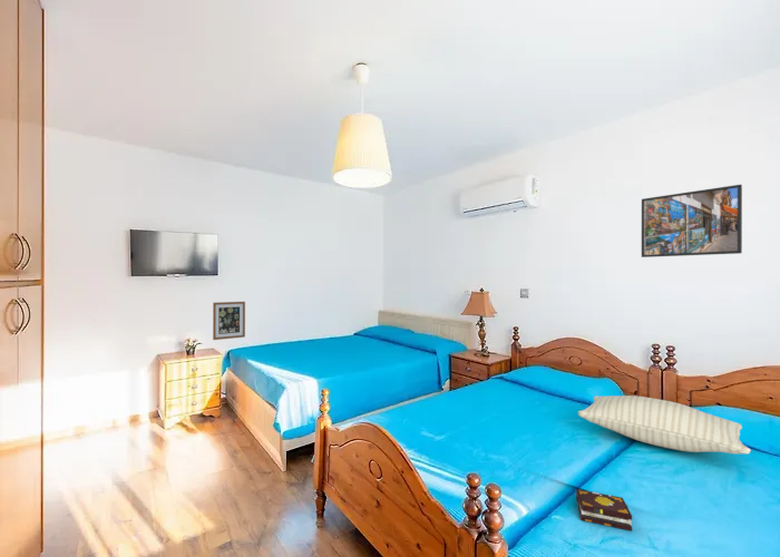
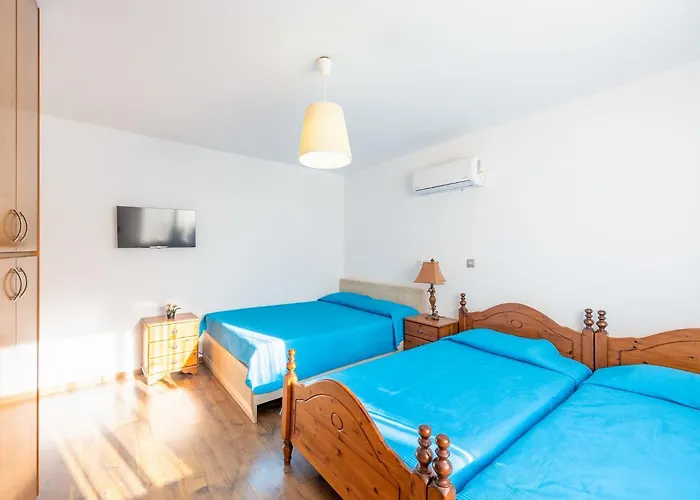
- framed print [641,184,743,258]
- wall art [212,301,246,341]
- pillow [577,394,752,455]
- book [575,488,633,531]
